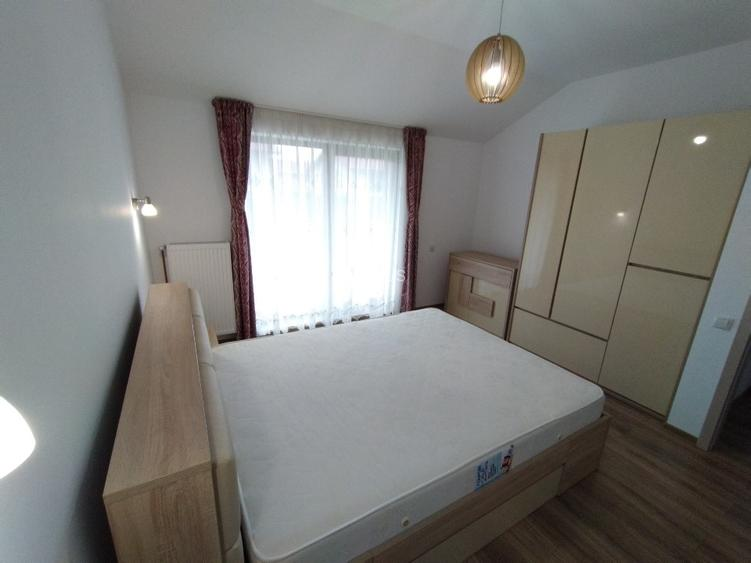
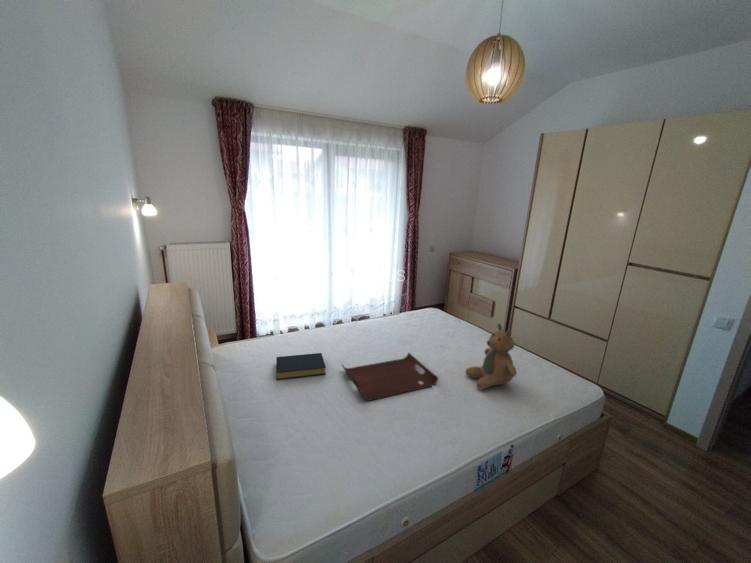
+ teddy bear [465,322,517,390]
+ hardback book [275,352,327,381]
+ serving tray [341,352,439,402]
